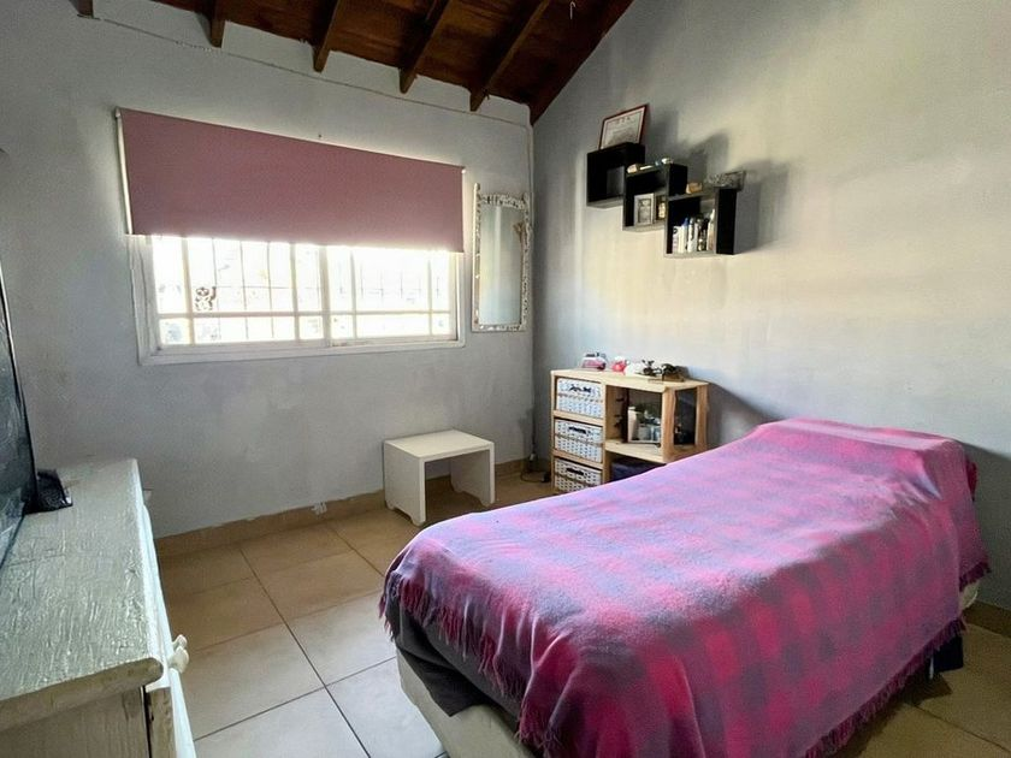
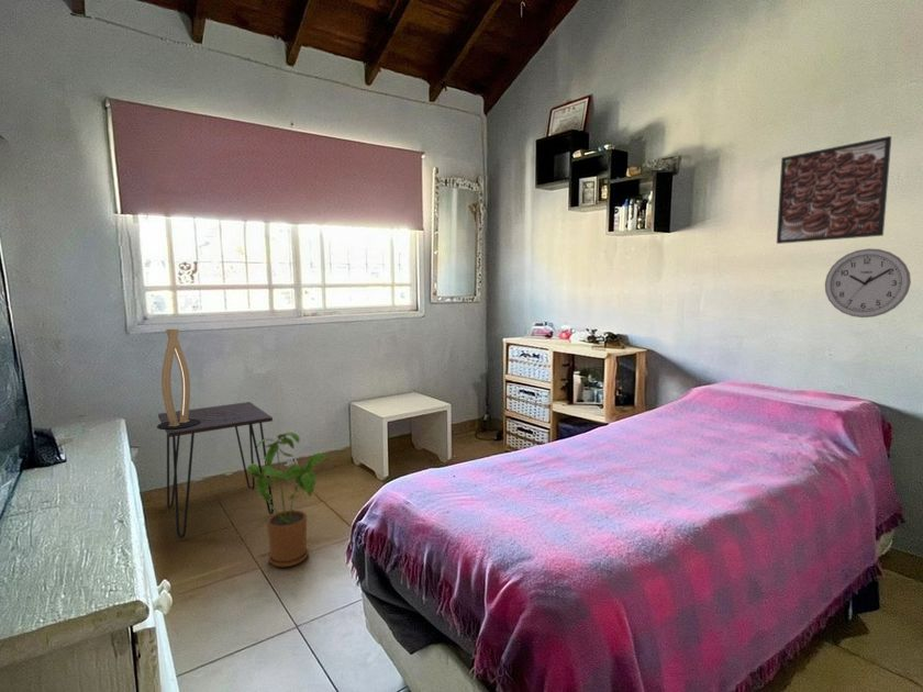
+ table lamp [156,328,242,431]
+ house plant [246,432,330,568]
+ wall clock [824,247,912,319]
+ desk [157,401,275,539]
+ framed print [776,135,892,245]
